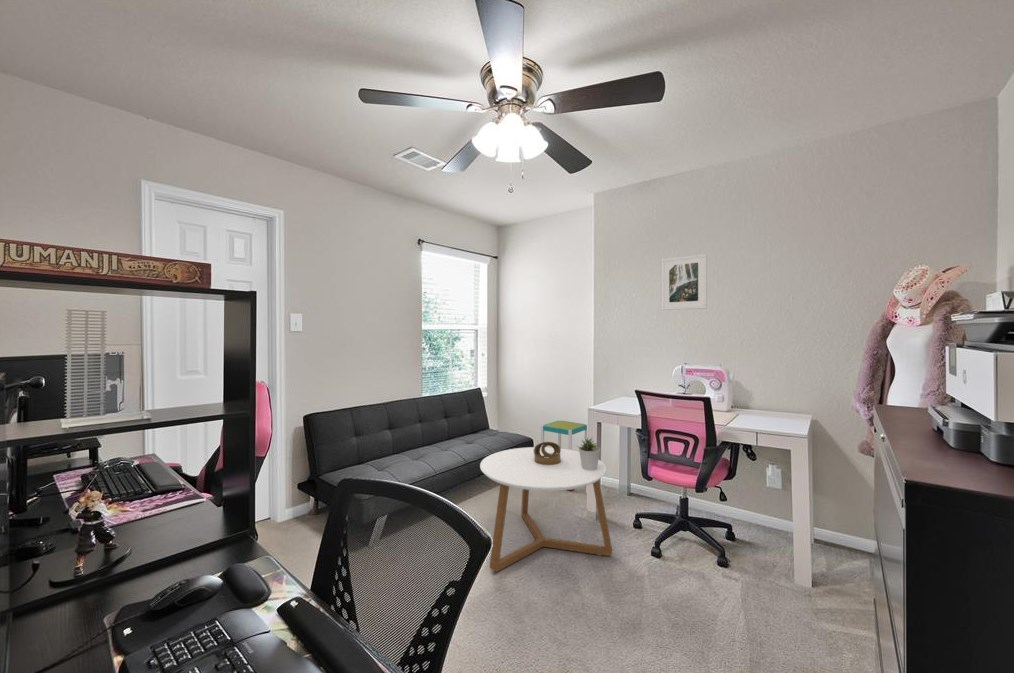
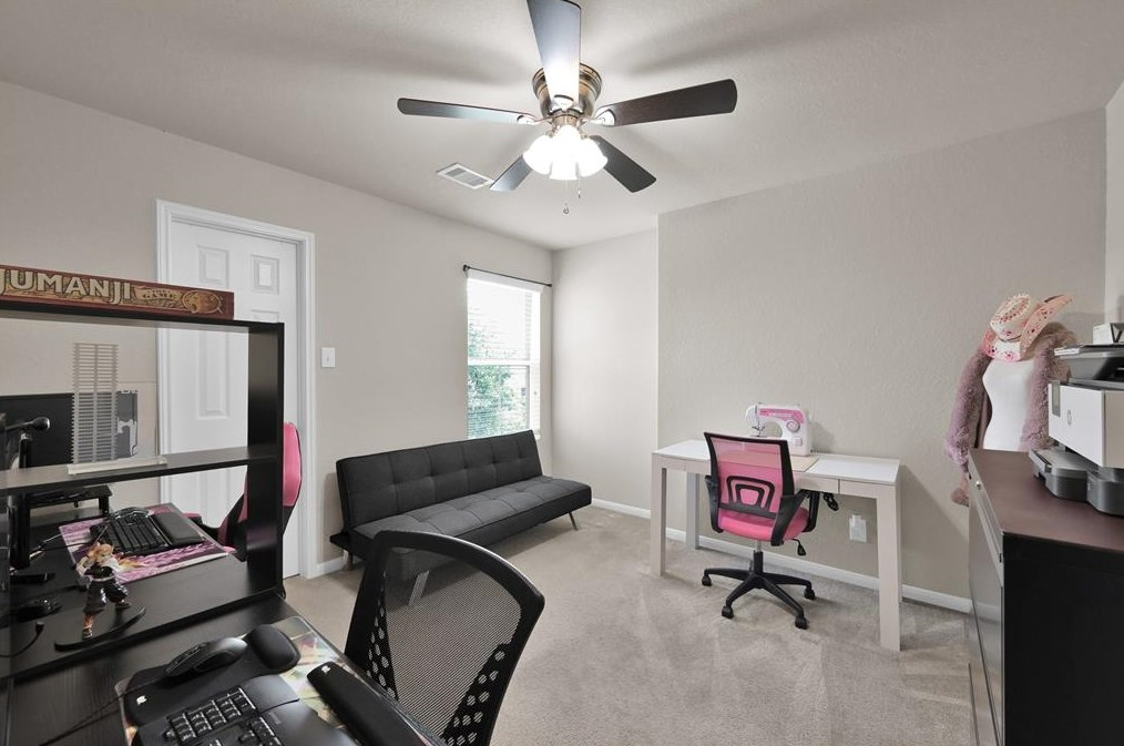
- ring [534,441,562,465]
- coffee table [479,446,613,573]
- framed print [661,253,708,311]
- potted plant [576,436,601,470]
- side table [540,419,588,492]
